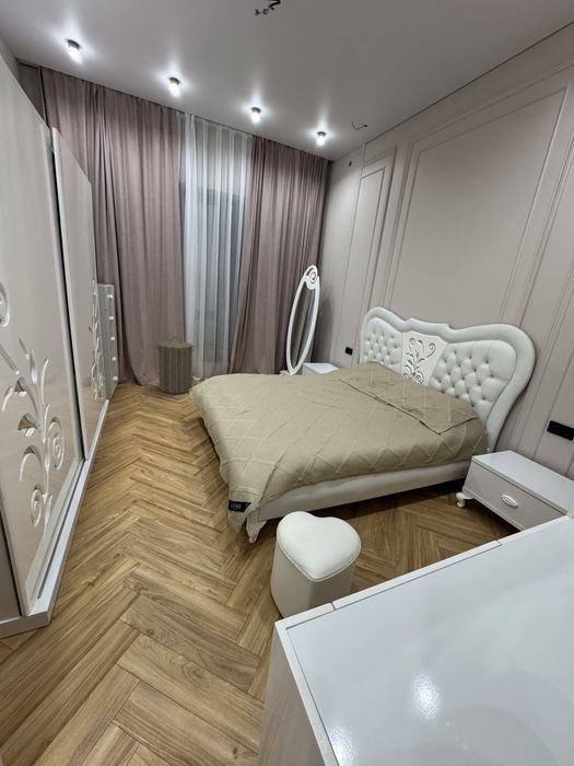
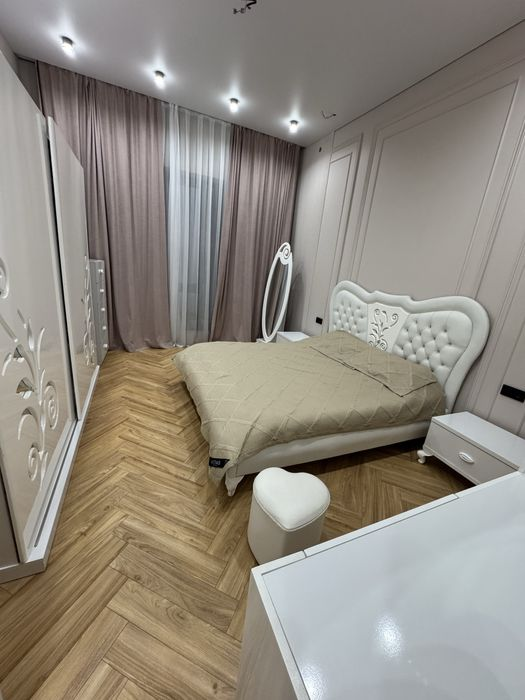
- laundry hamper [153,336,197,395]
